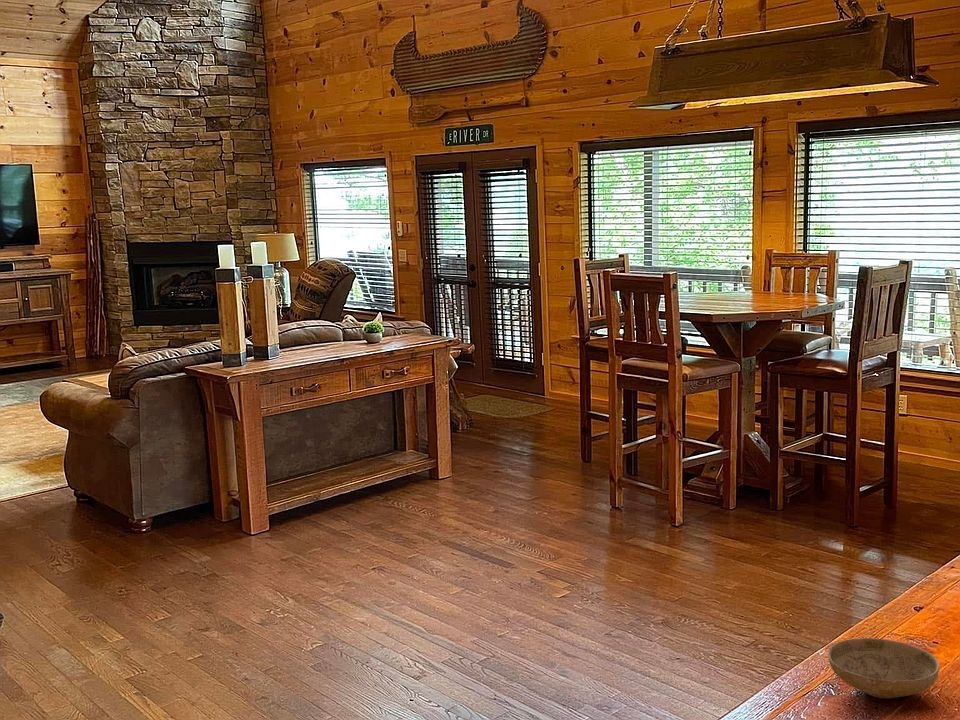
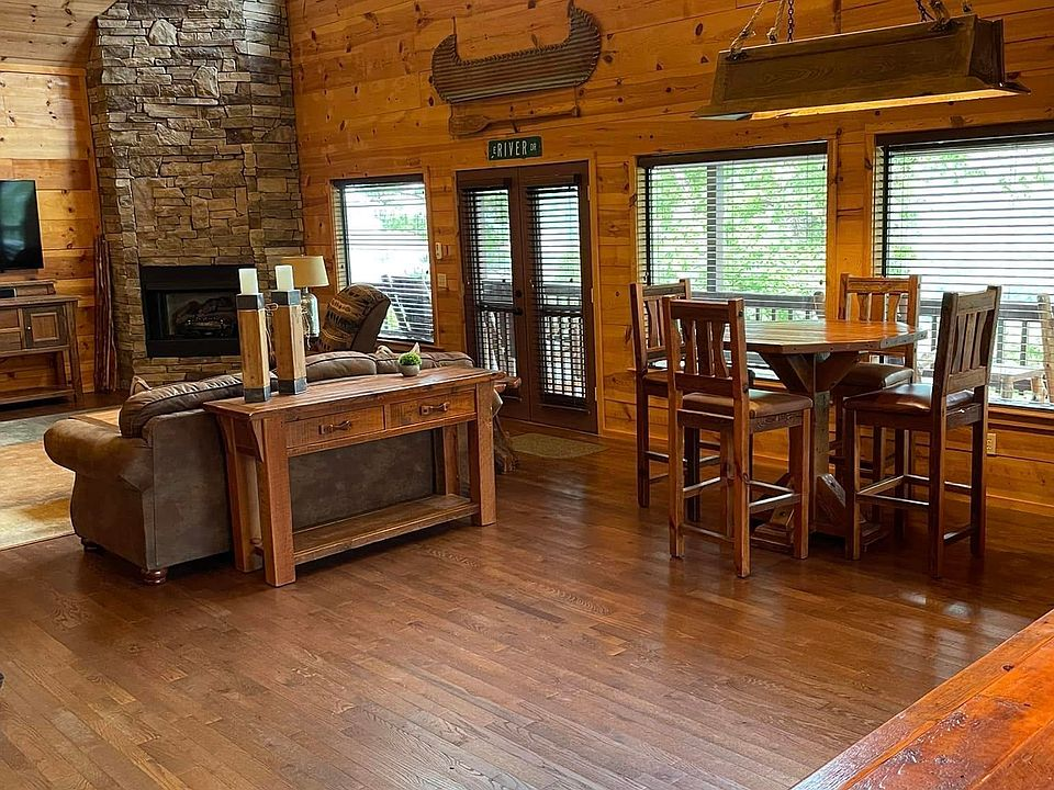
- ceramic bowl [827,637,940,699]
